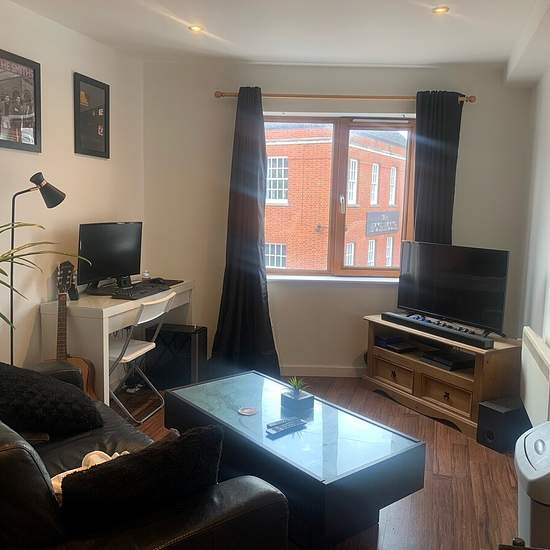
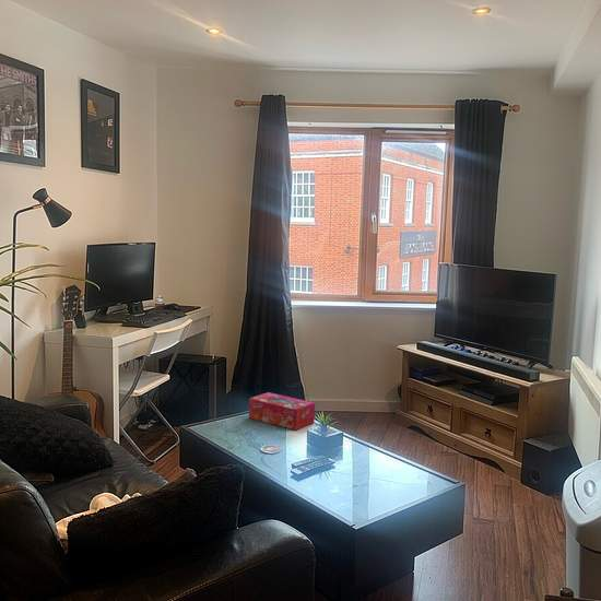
+ tissue box [248,391,316,431]
